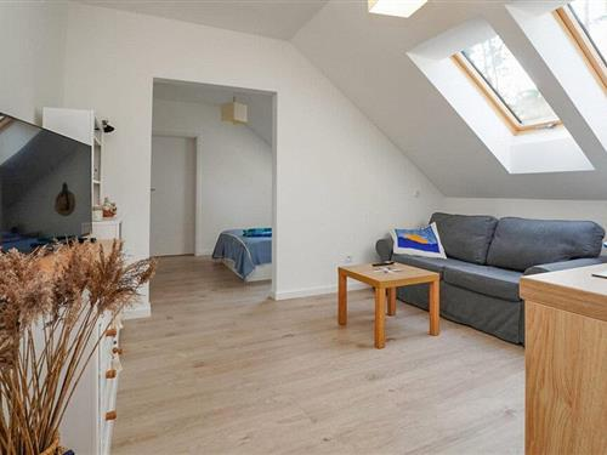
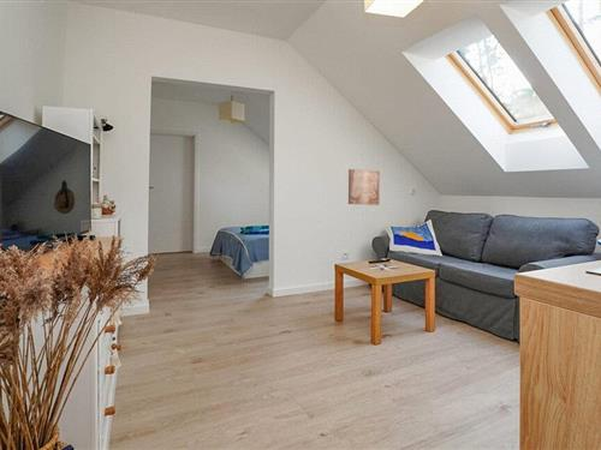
+ wall art [347,168,381,206]
